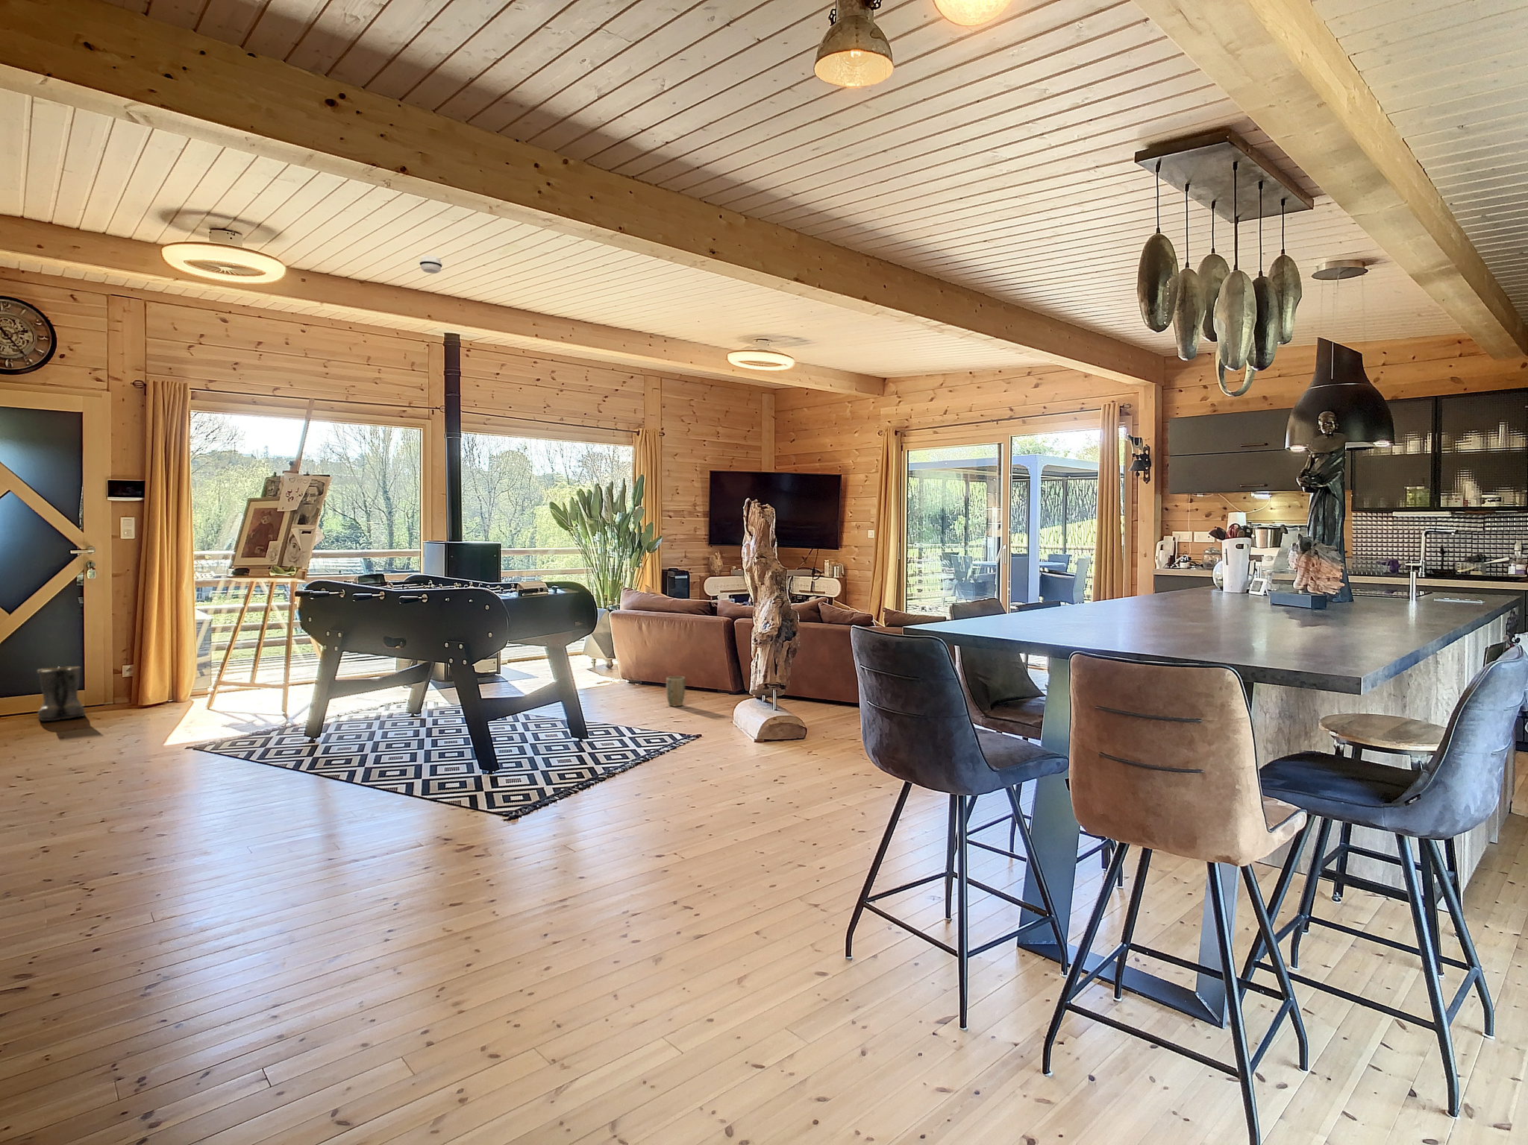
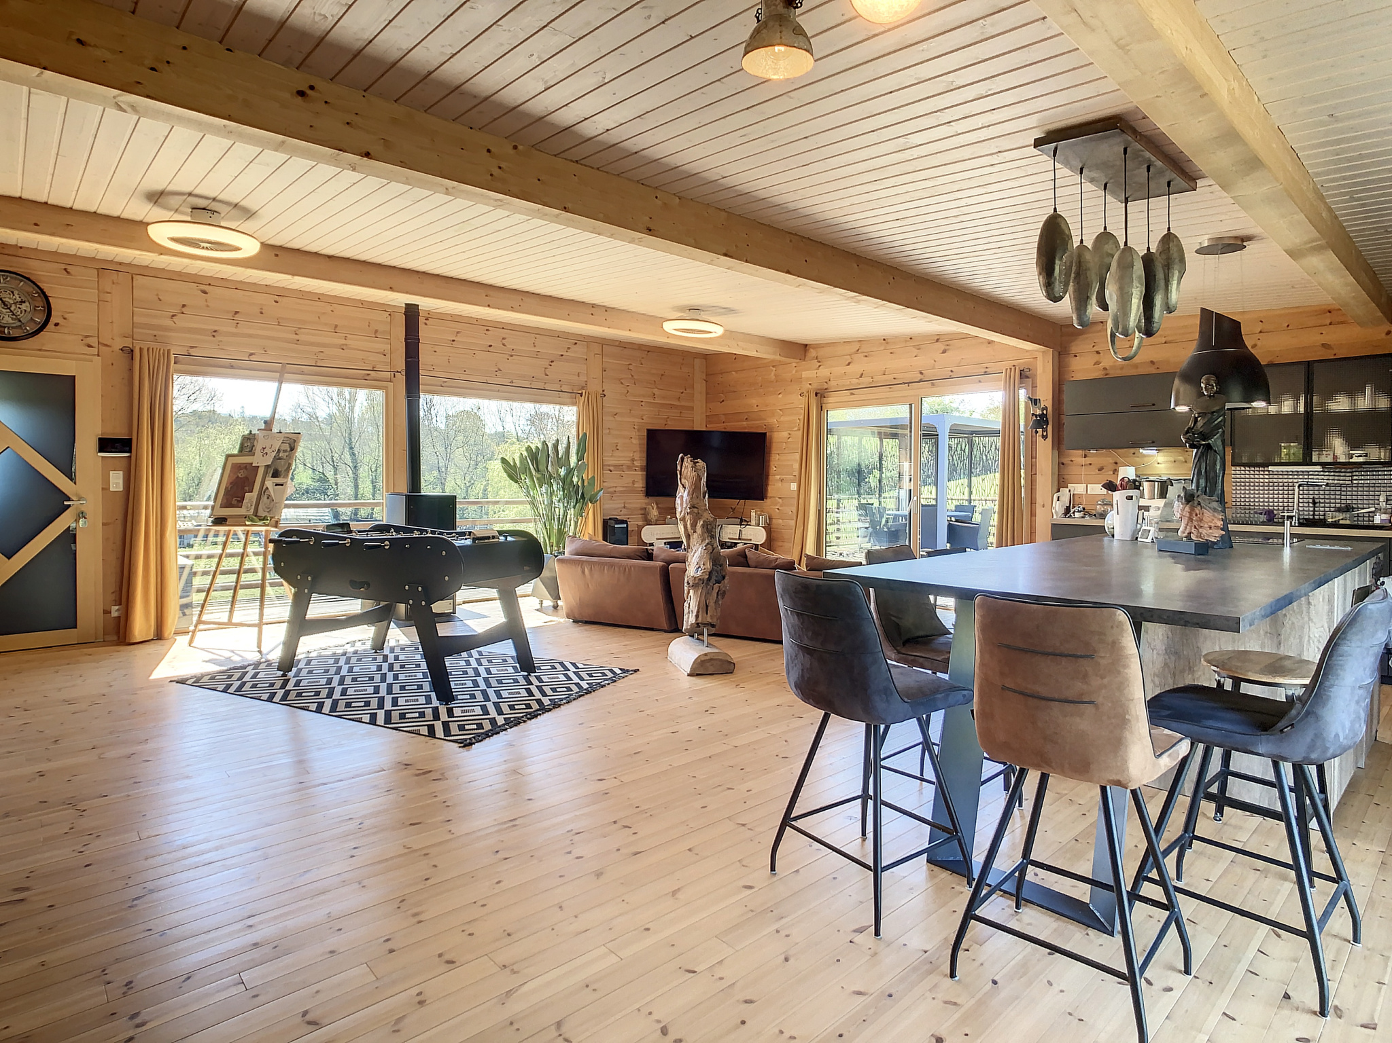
- smoke detector [419,255,443,274]
- plant pot [665,676,686,707]
- boots [36,665,87,723]
